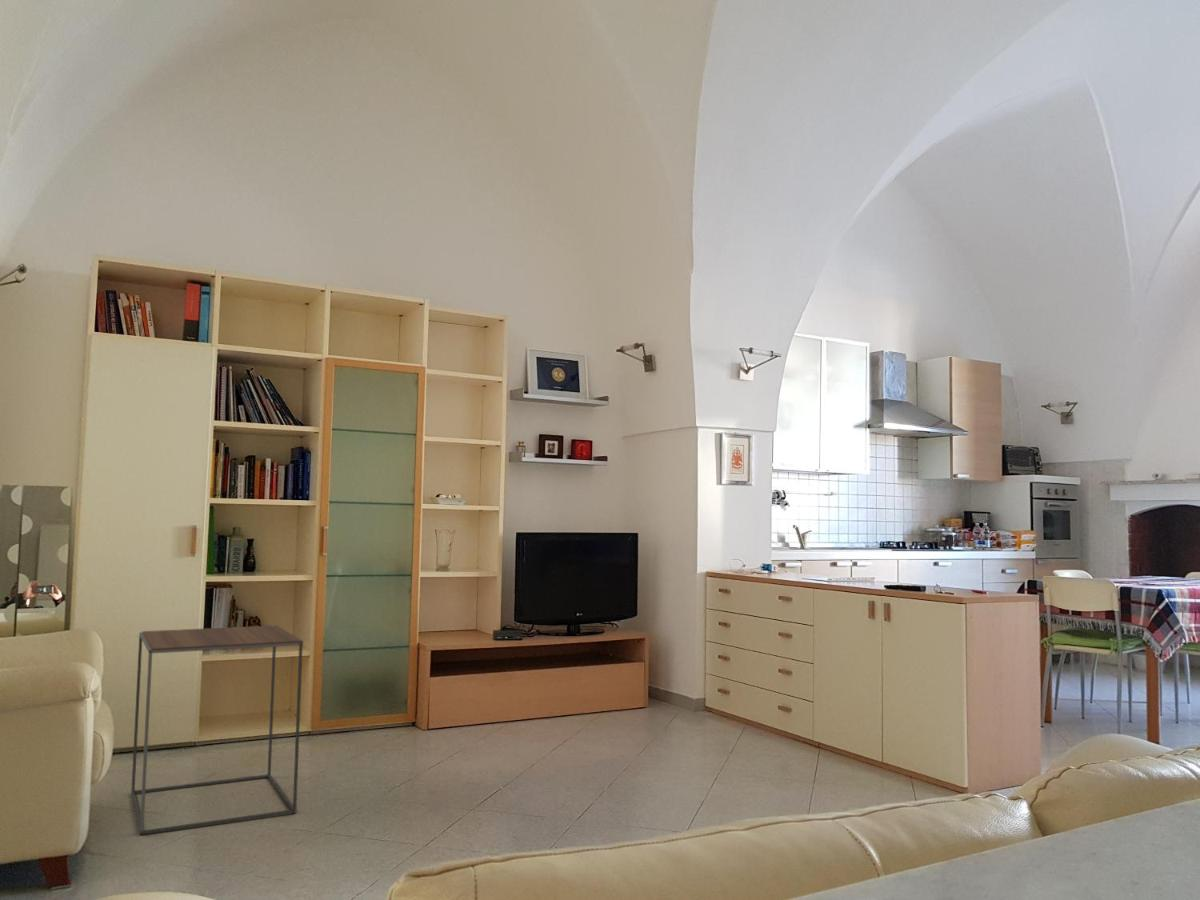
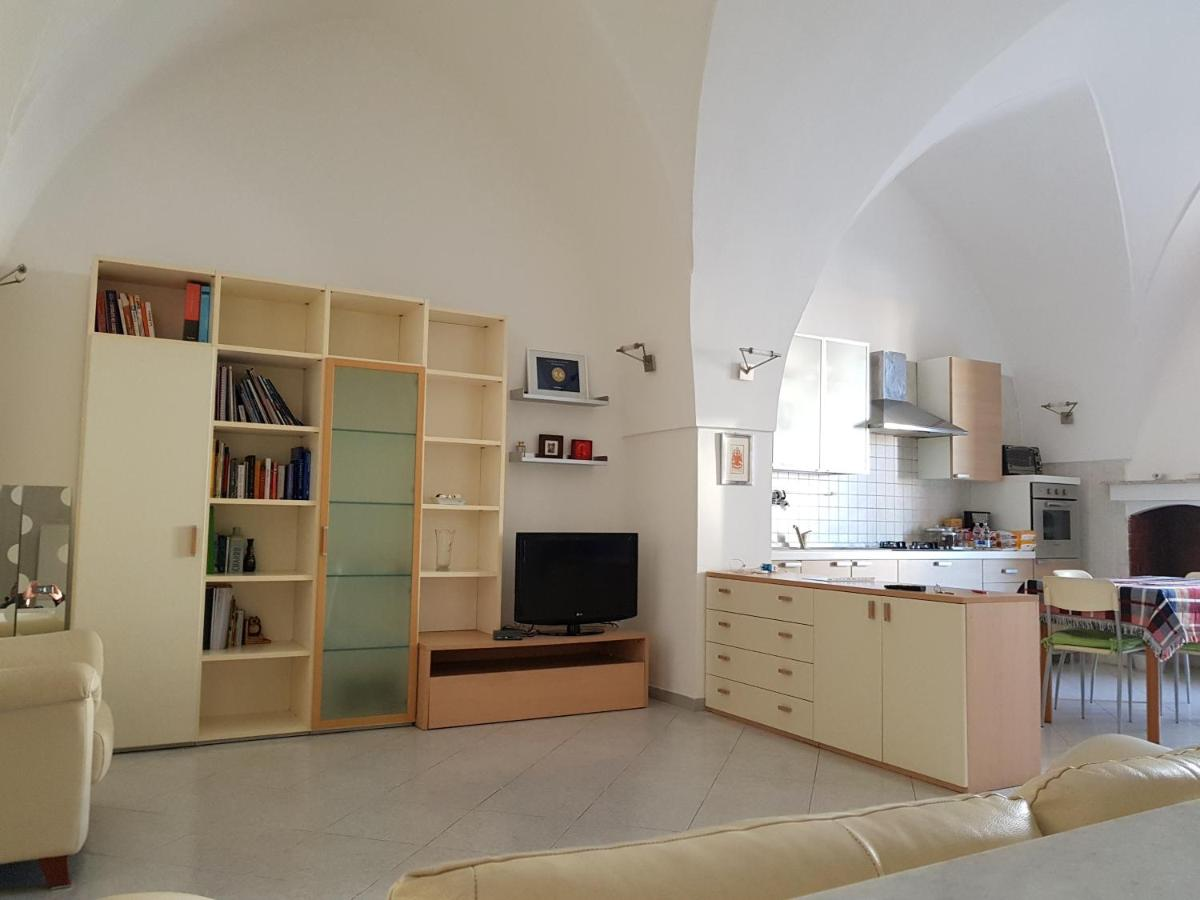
- side table [130,624,304,836]
